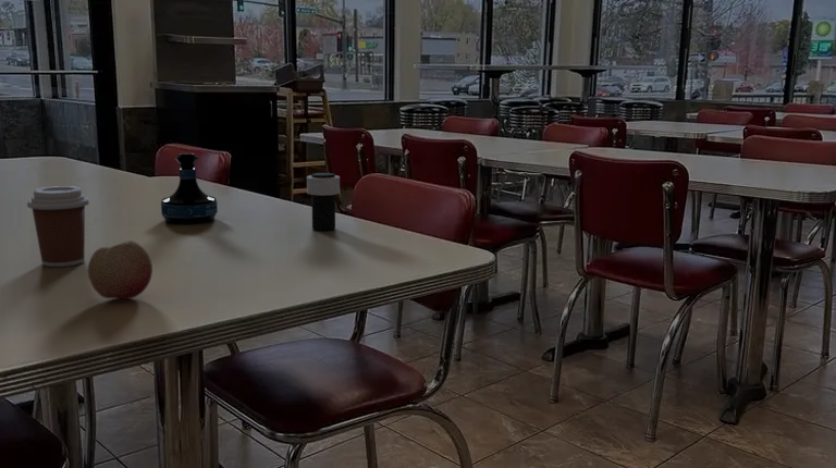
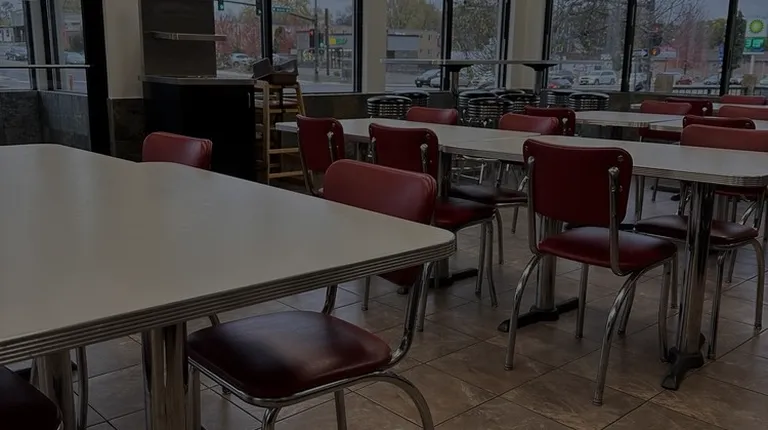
- fruit [86,239,153,300]
- tequila bottle [160,152,219,224]
- coffee cup [26,185,90,268]
- cup [306,172,341,232]
